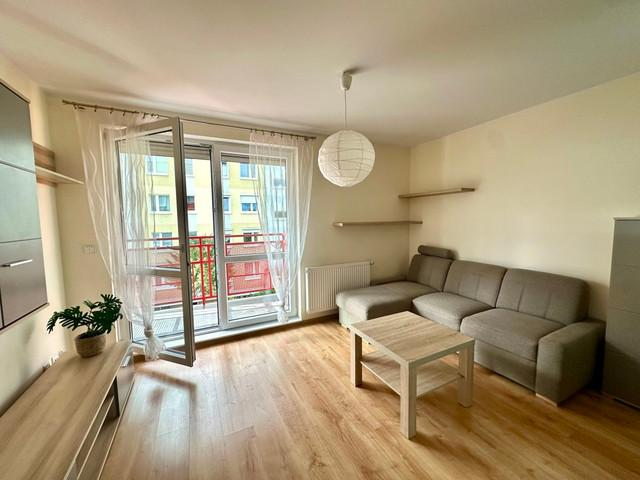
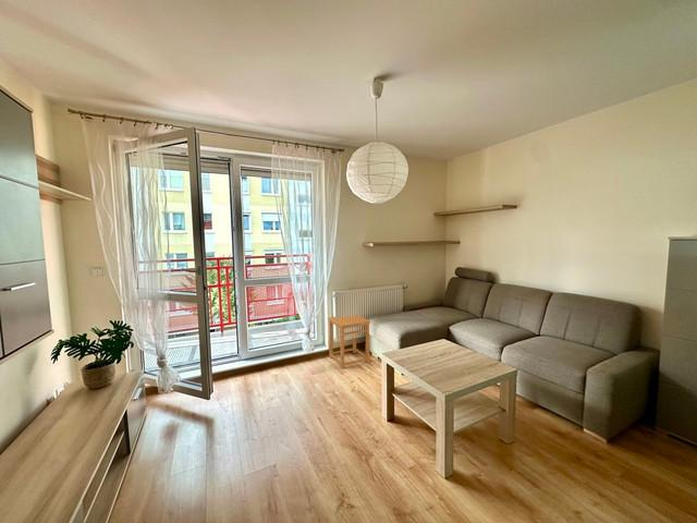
+ side table [328,314,371,370]
